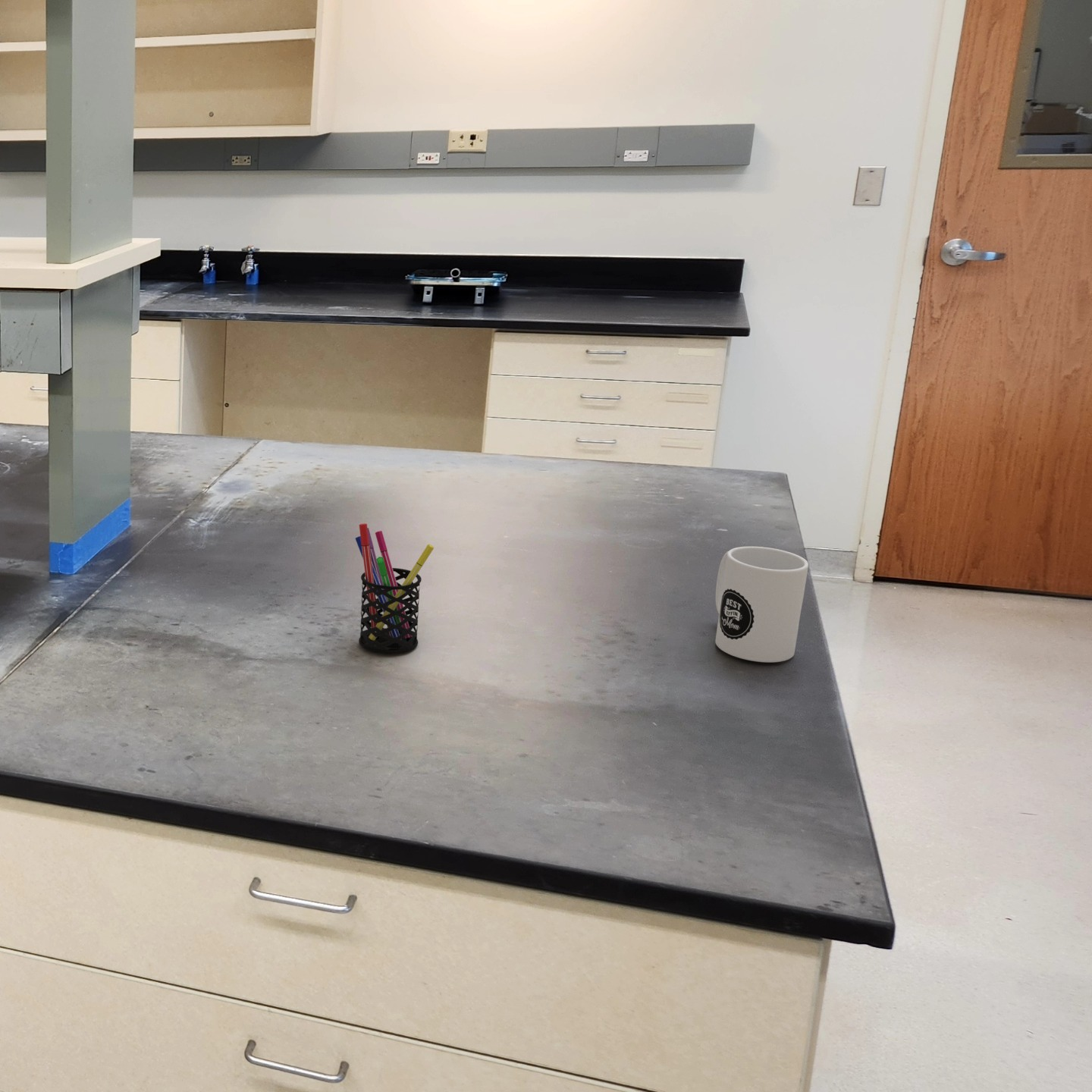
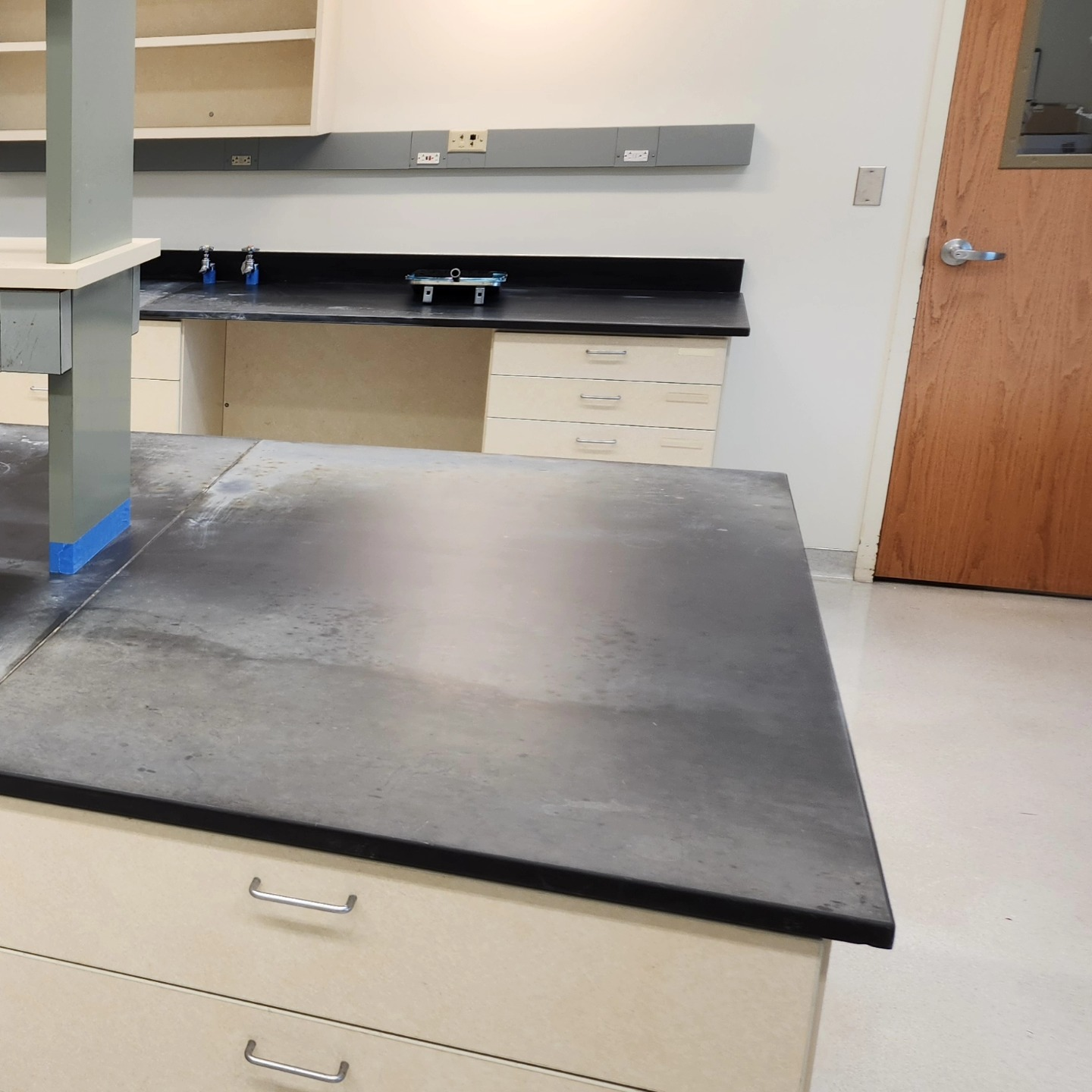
- mug [714,546,809,663]
- pen holder [355,522,435,654]
